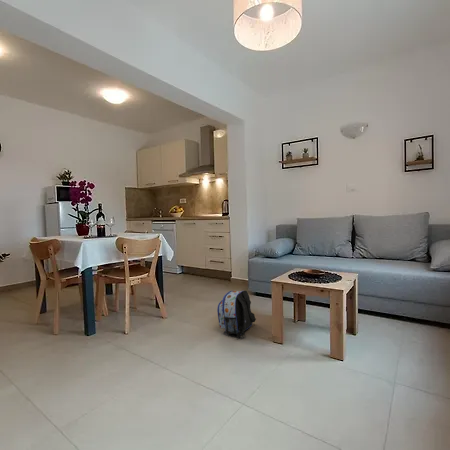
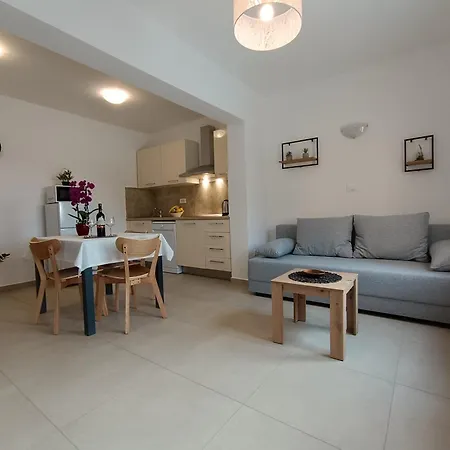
- backpack [216,290,257,339]
